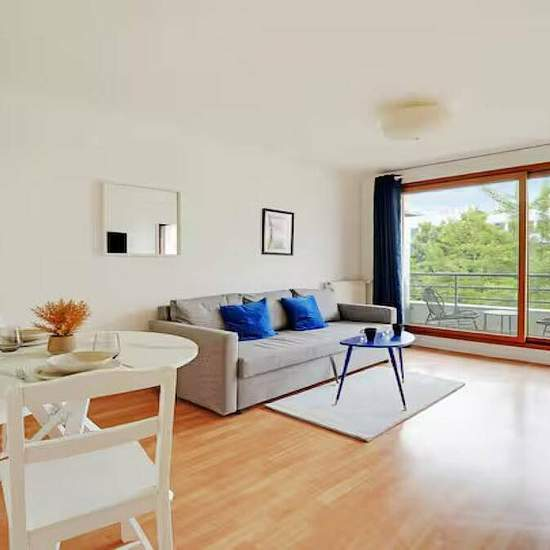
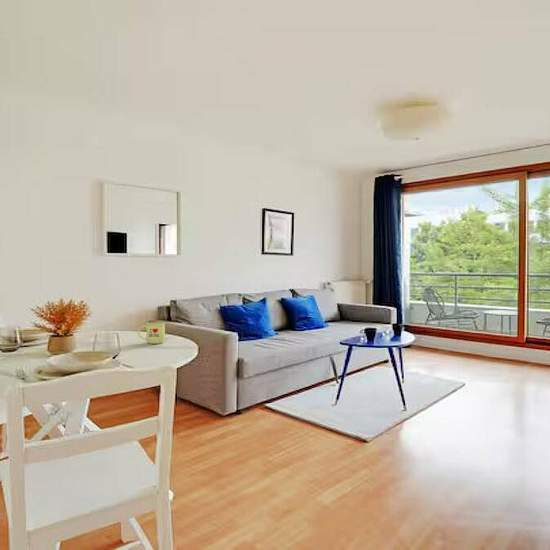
+ mug [137,322,166,345]
